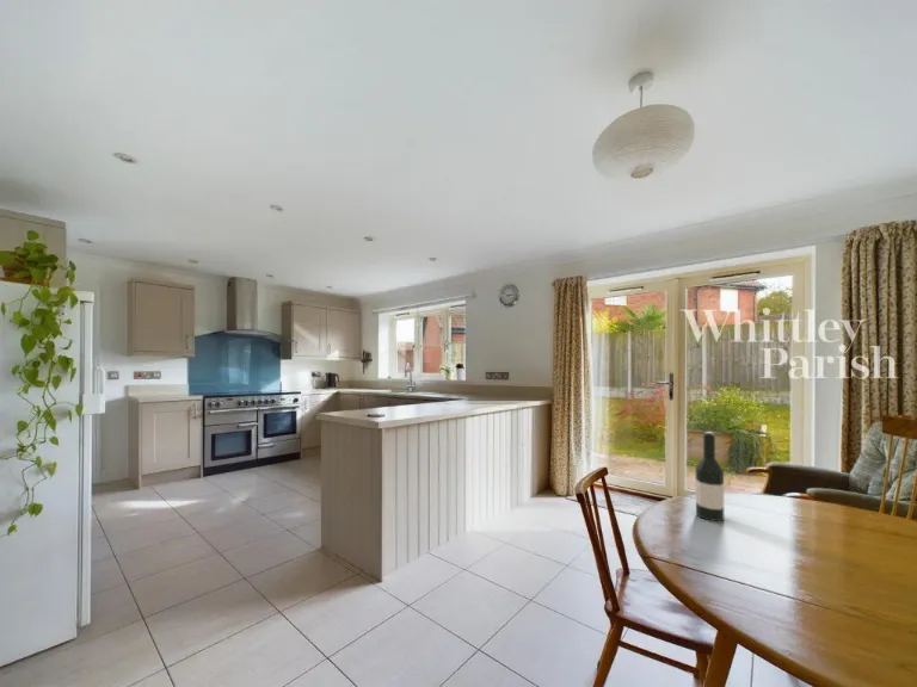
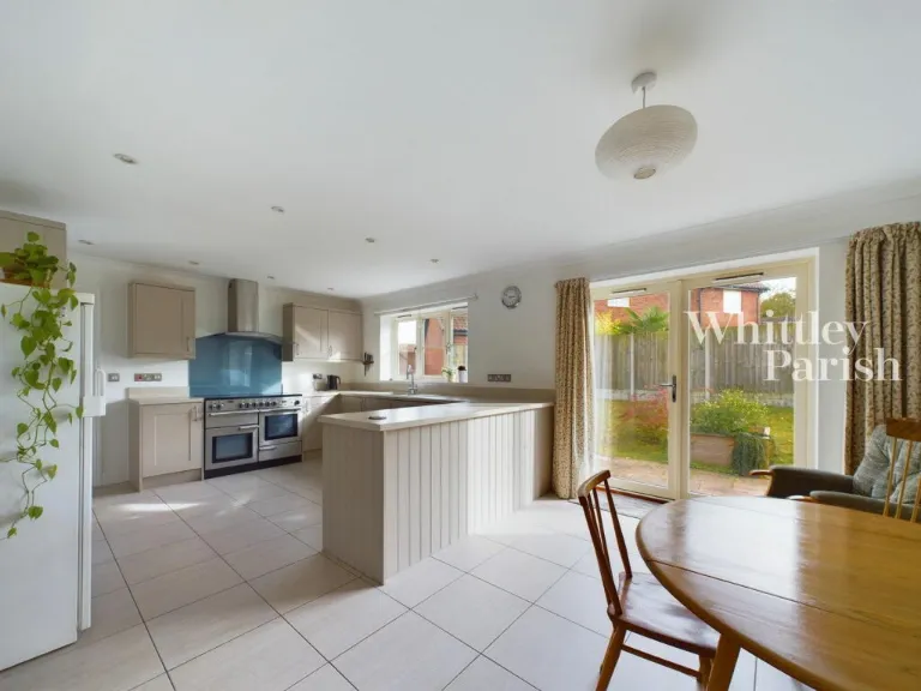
- wine bottle [695,431,725,522]
